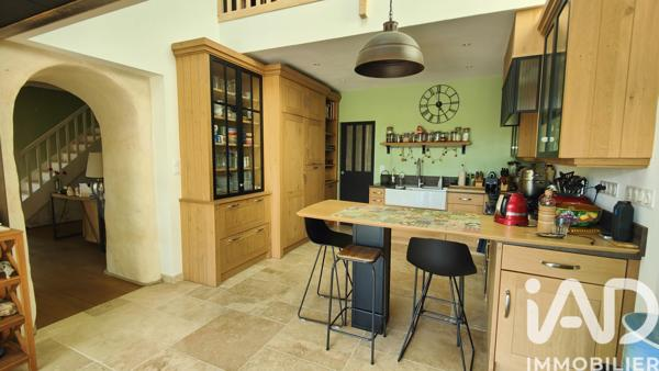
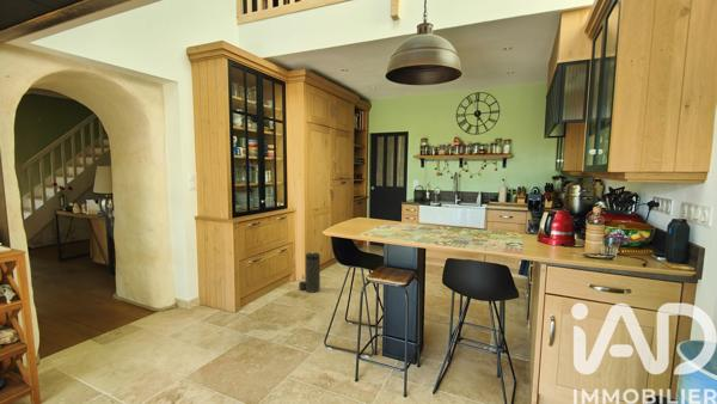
+ canister [298,251,321,294]
